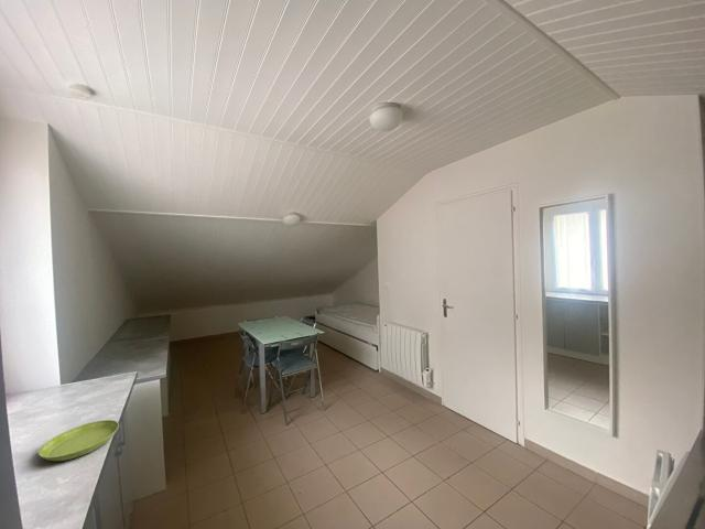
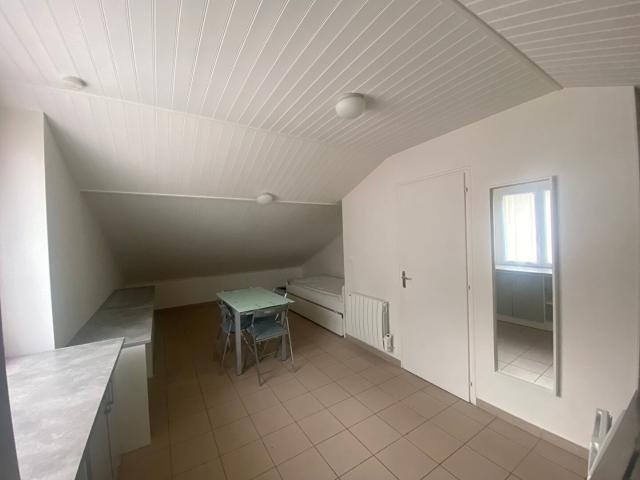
- saucer [37,419,120,462]
